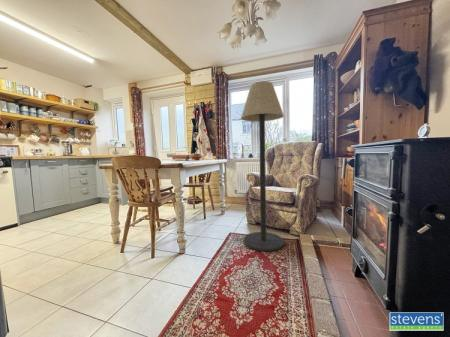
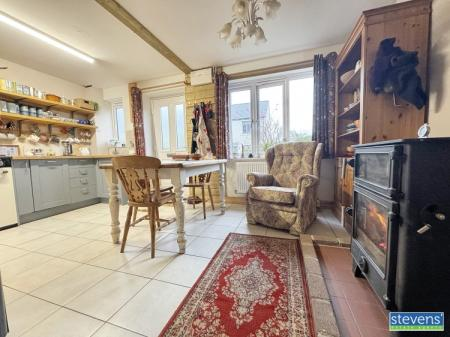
- floor lamp [240,80,285,252]
